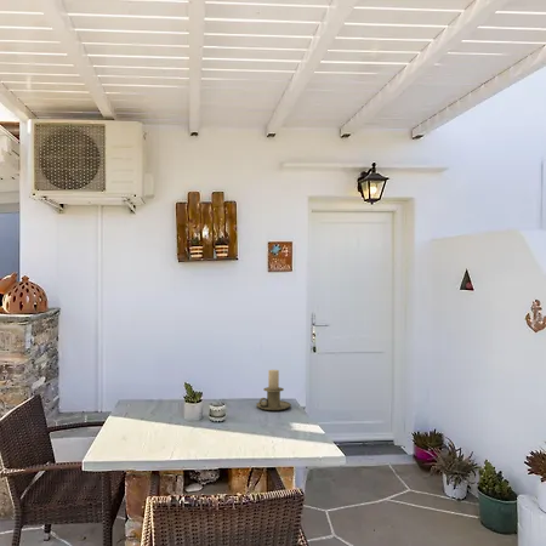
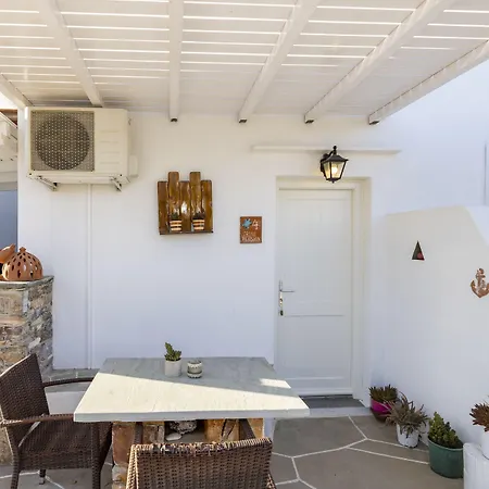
- candle holder [255,369,292,411]
